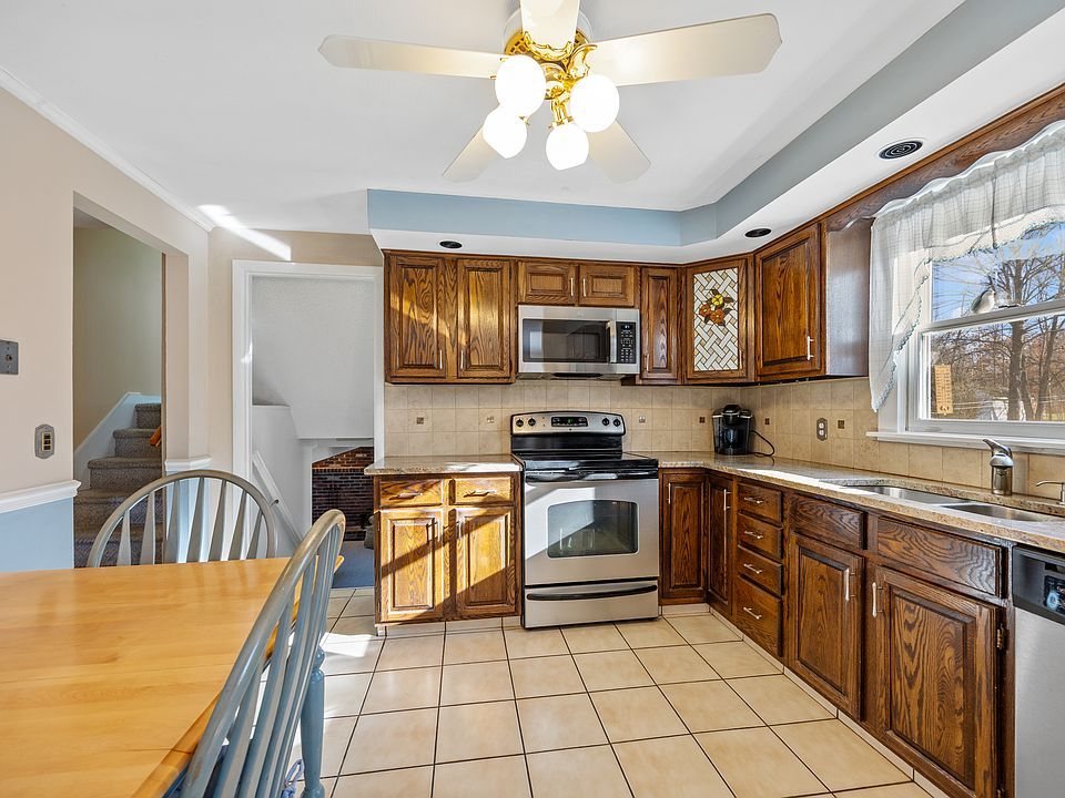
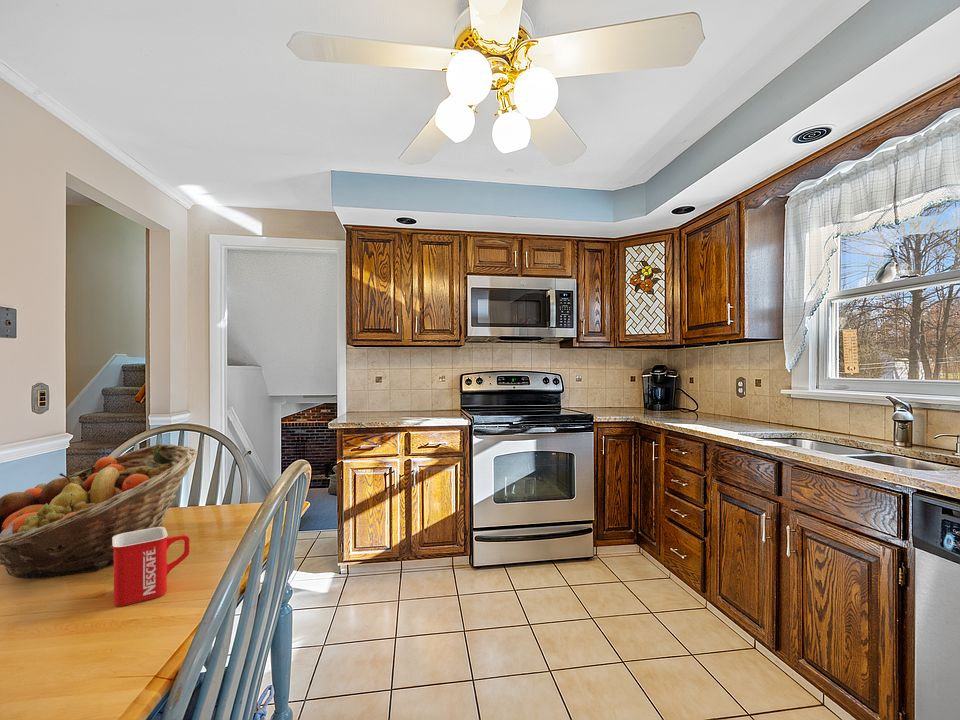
+ fruit basket [0,443,199,579]
+ mug [112,526,191,607]
